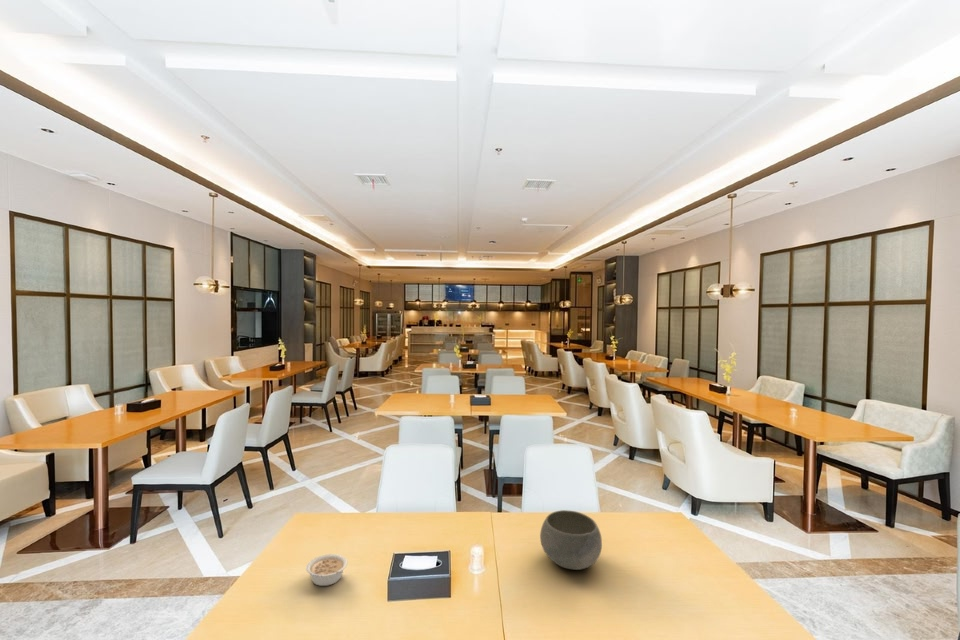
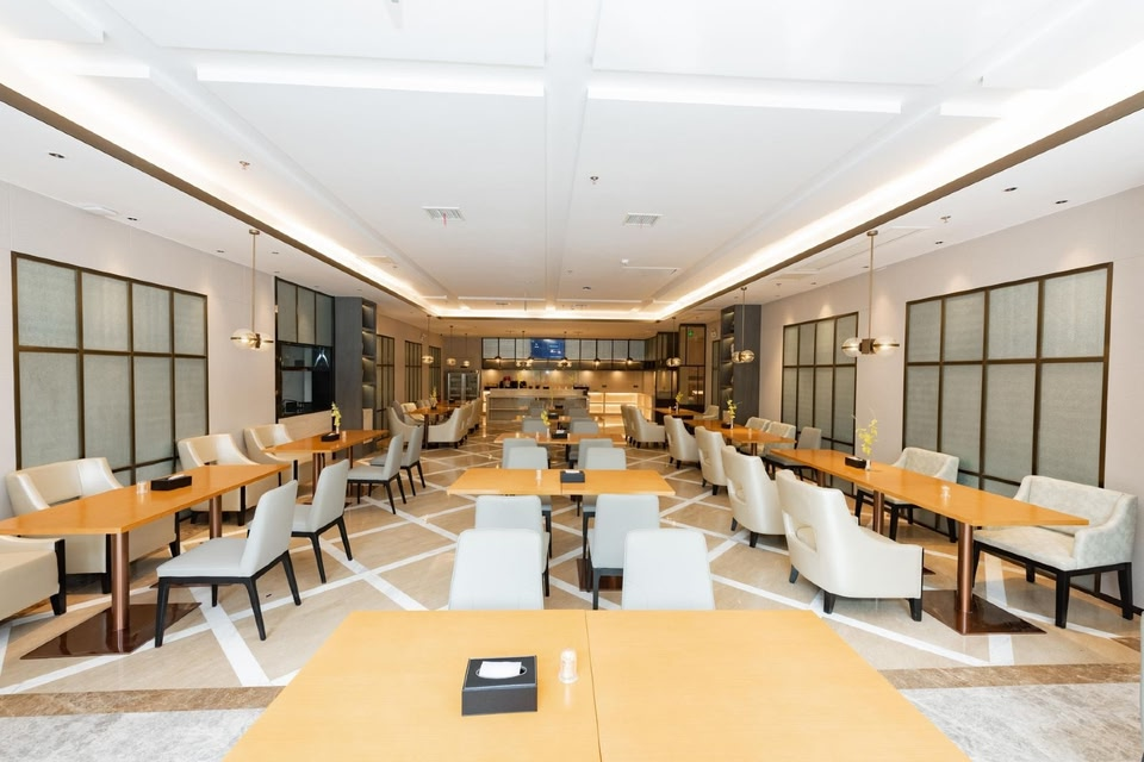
- legume [305,553,349,587]
- bowl [539,509,603,571]
